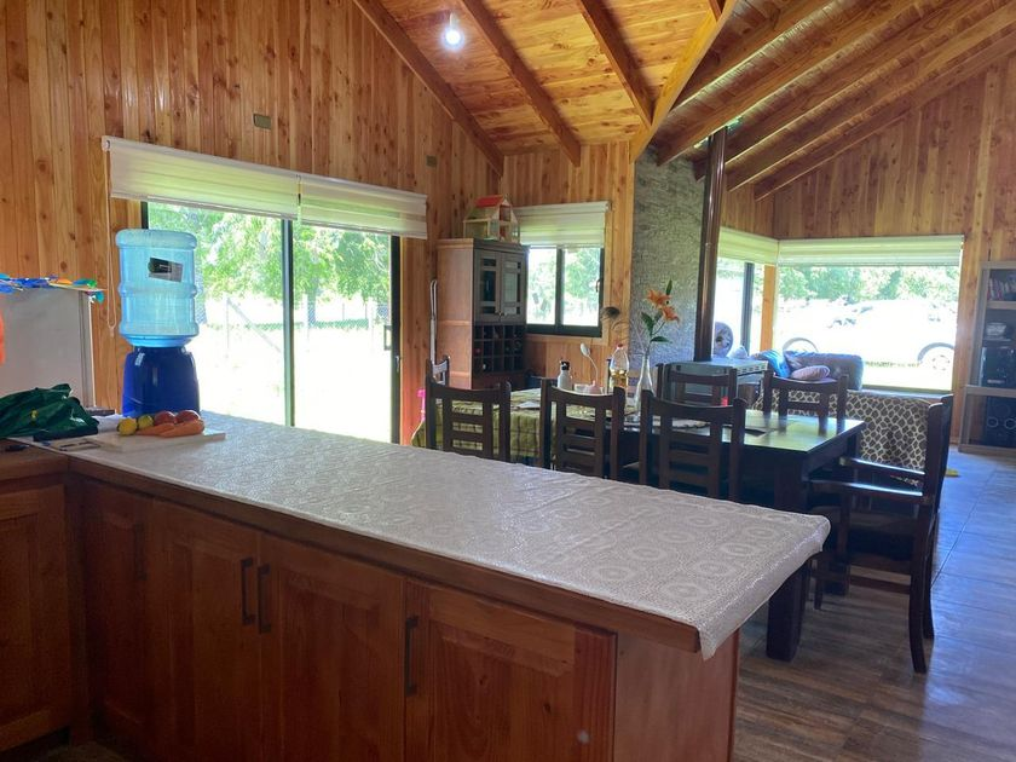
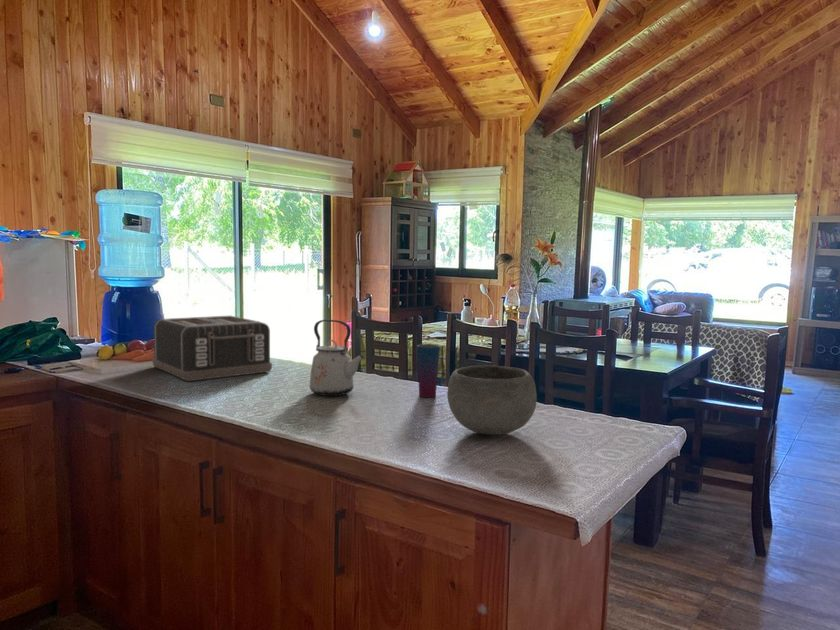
+ kettle [308,319,366,397]
+ toaster [151,315,273,382]
+ bowl [446,364,538,436]
+ cup [416,343,441,398]
